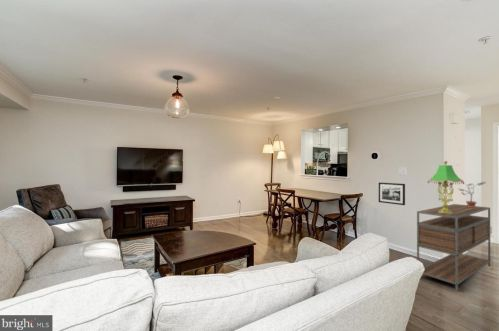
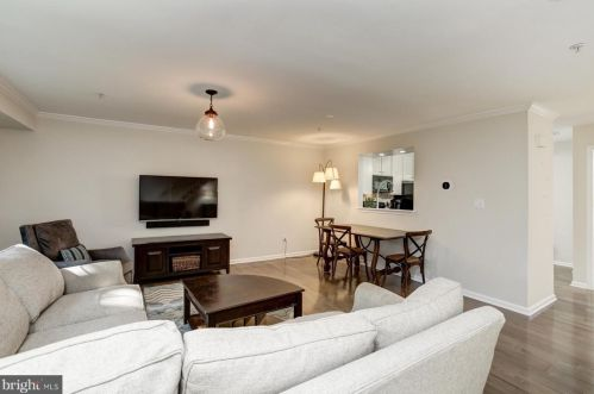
- shelving unit [416,203,491,292]
- table lamp [427,160,465,214]
- picture frame [378,181,406,206]
- potted plant [458,181,487,207]
